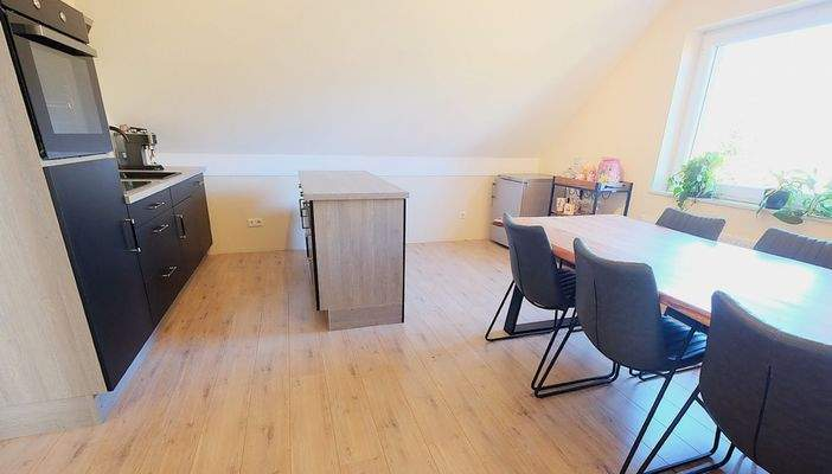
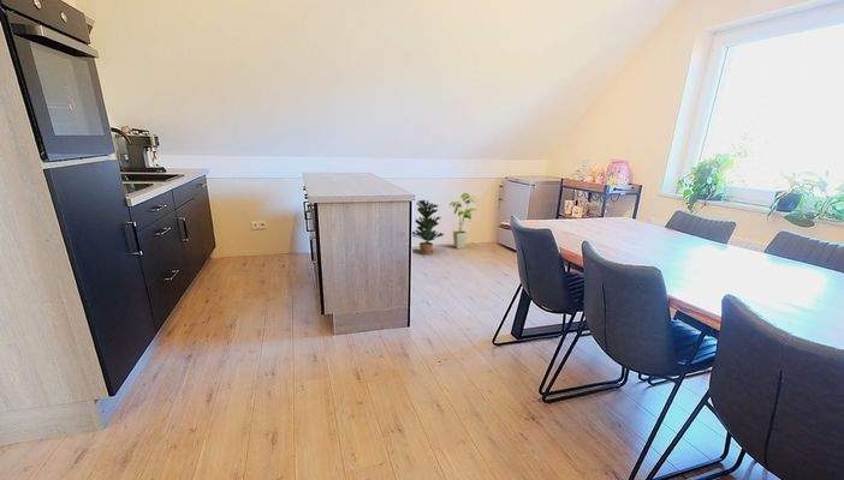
+ potted plant [411,199,445,256]
+ house plant [448,192,479,250]
